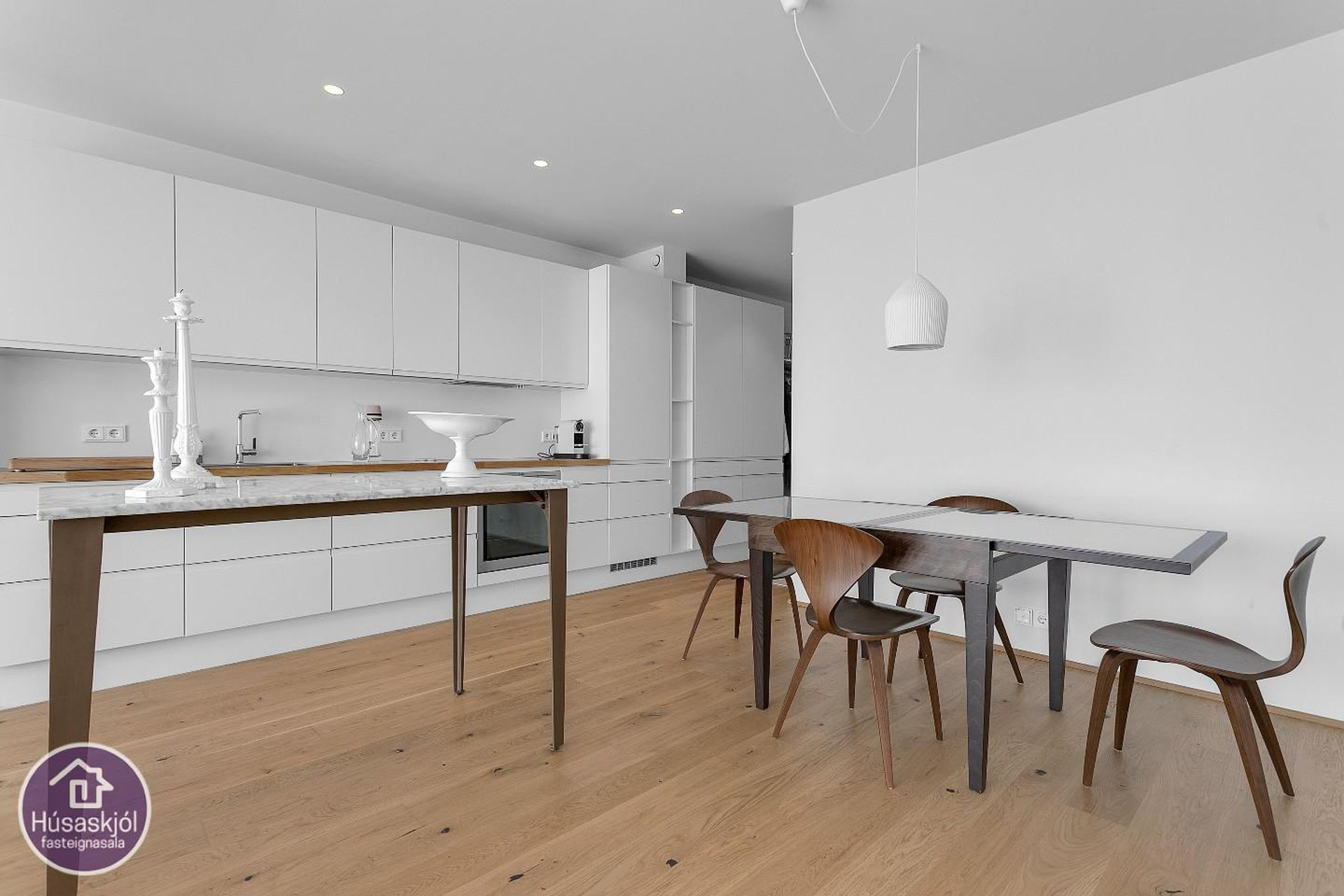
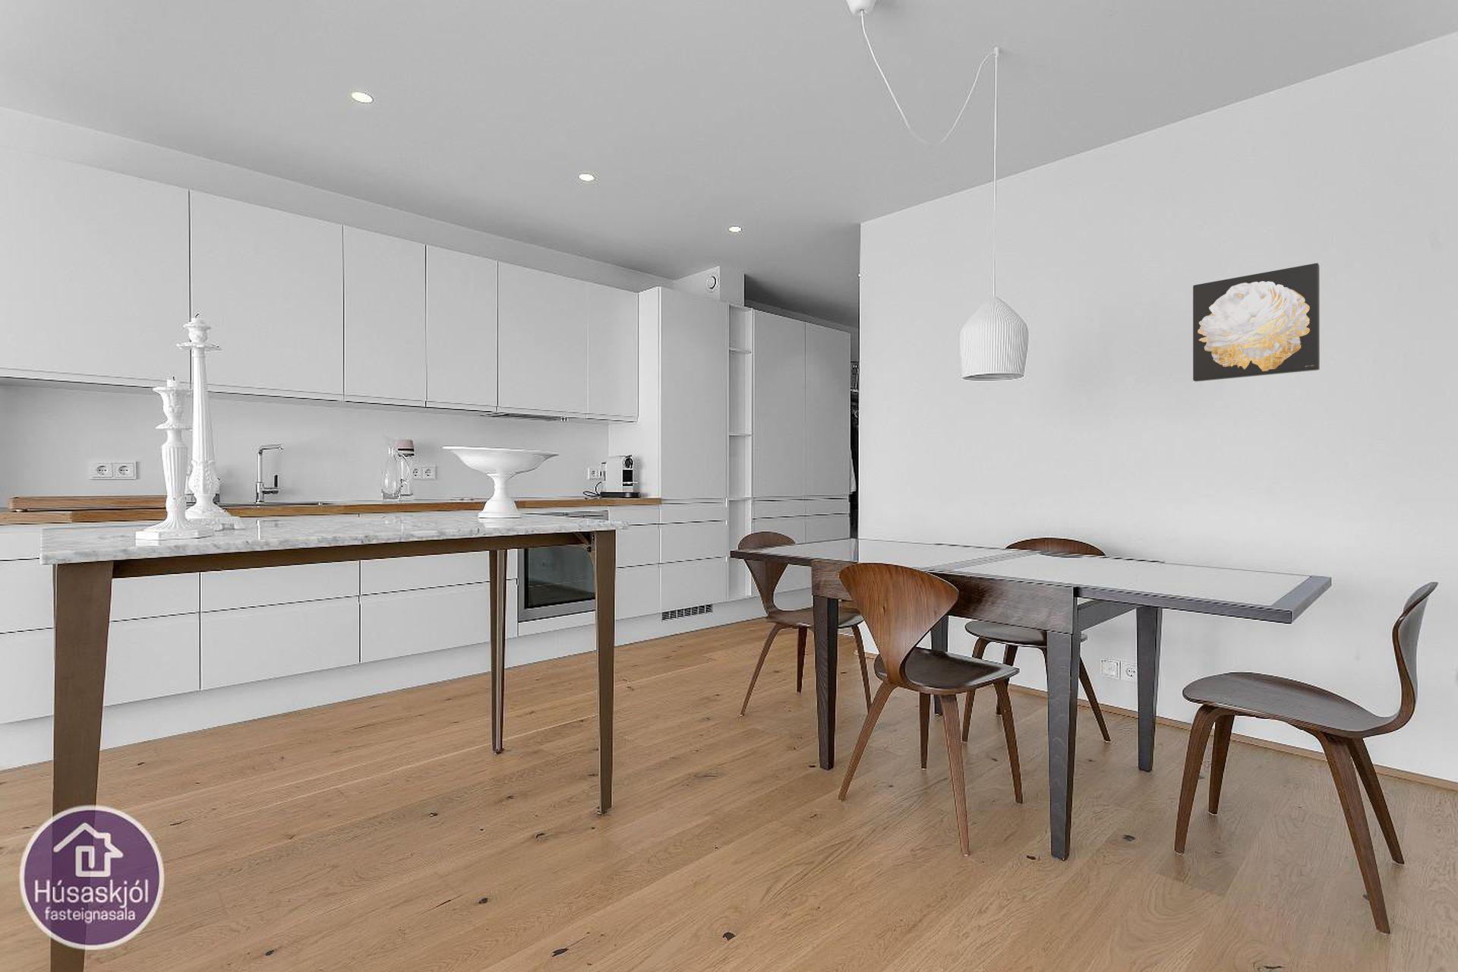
+ wall art [1192,261,1320,382]
